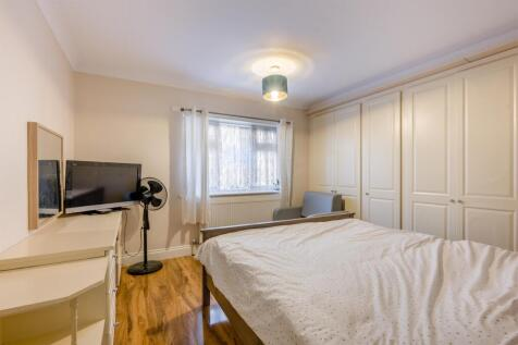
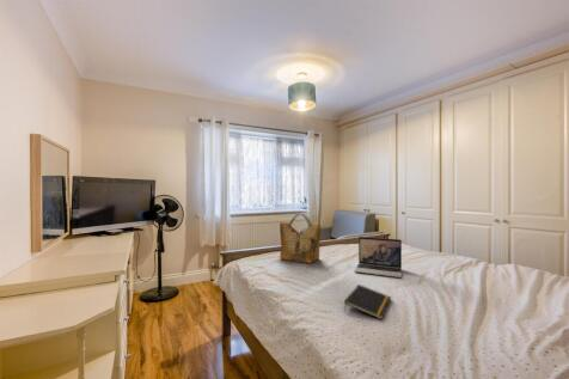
+ notepad [343,283,392,320]
+ laptop [354,236,403,279]
+ grocery bag [279,212,322,264]
